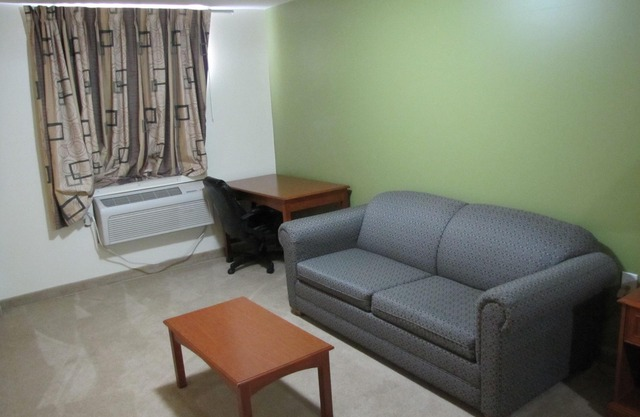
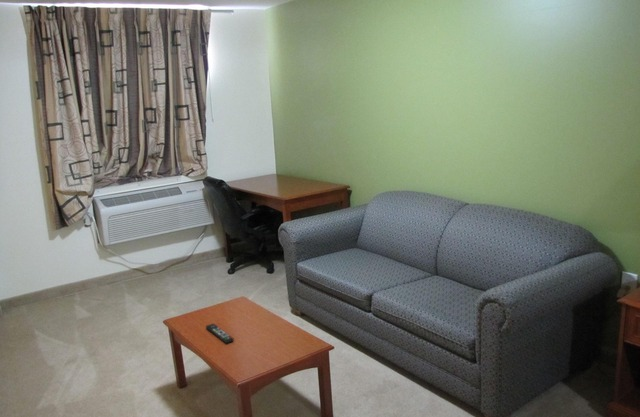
+ remote control [205,323,235,344]
